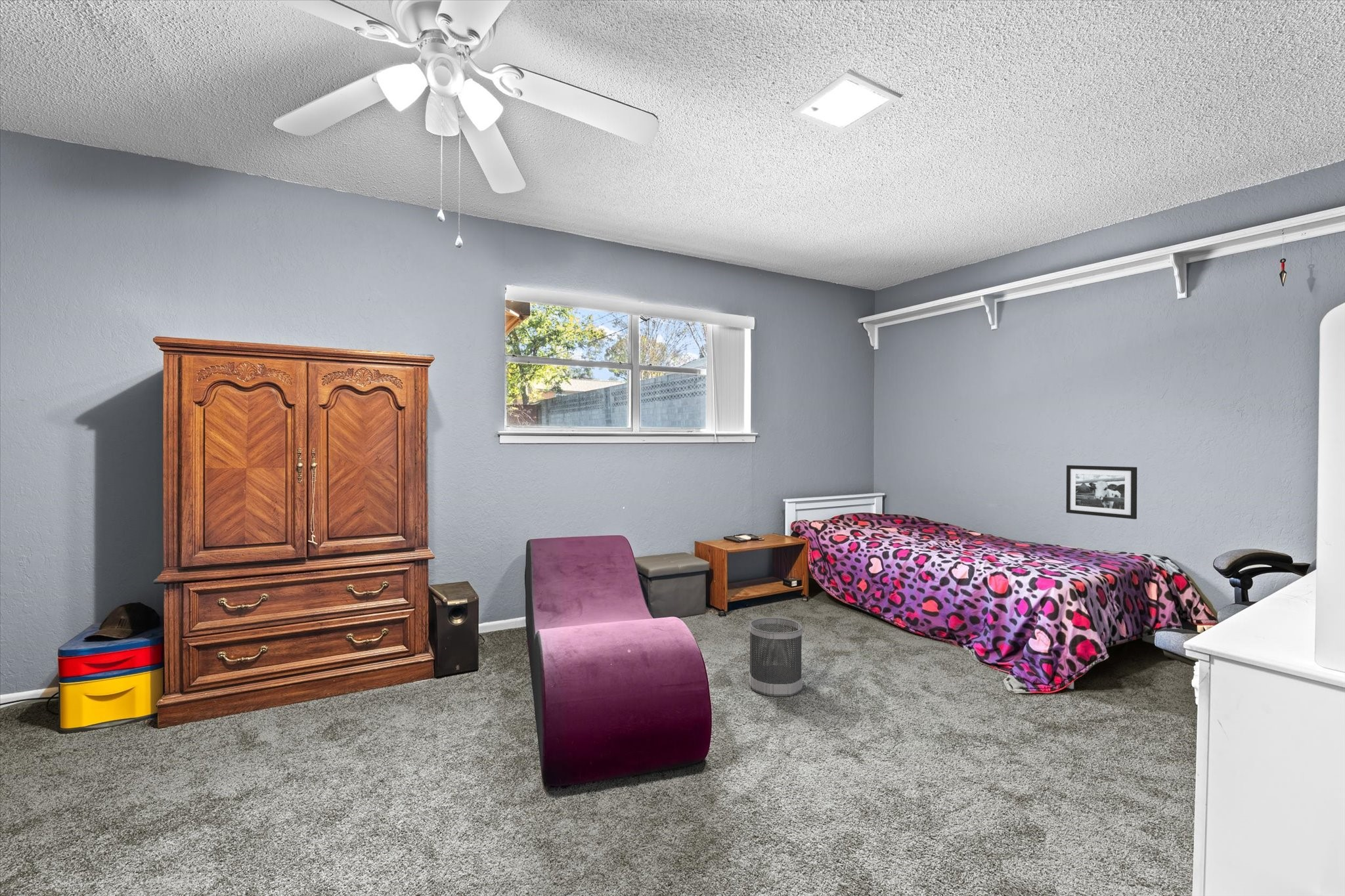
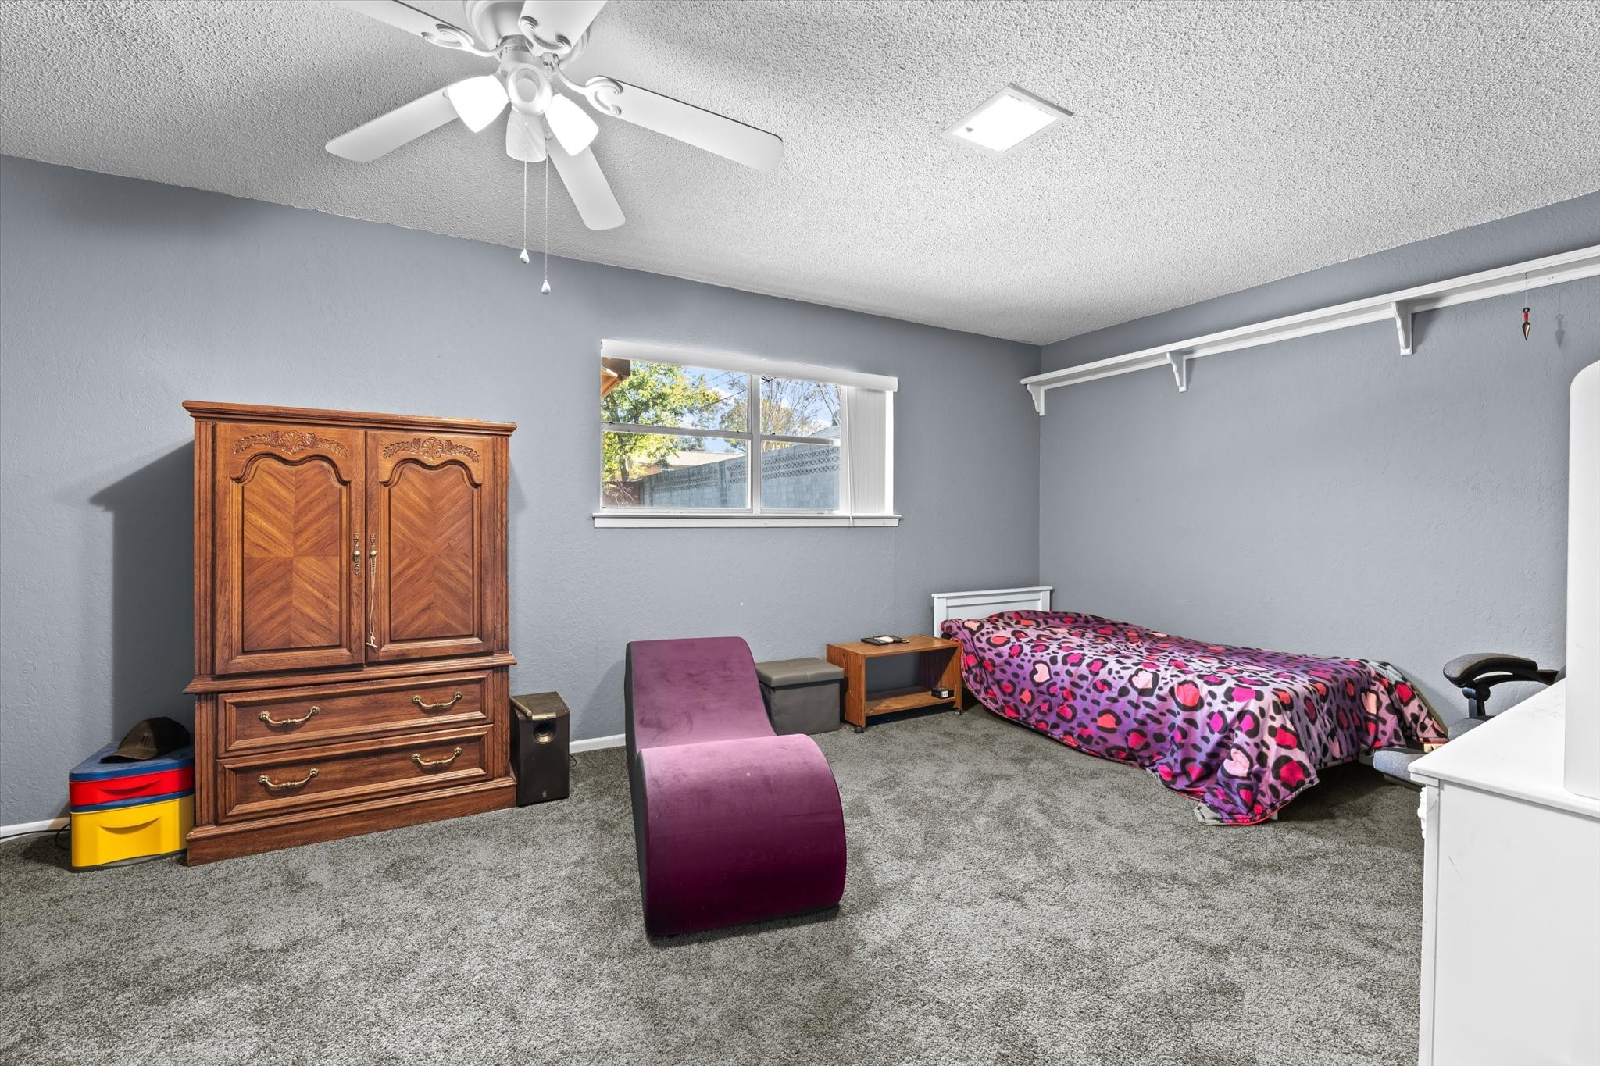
- wastebasket [748,617,803,697]
- picture frame [1066,465,1137,520]
